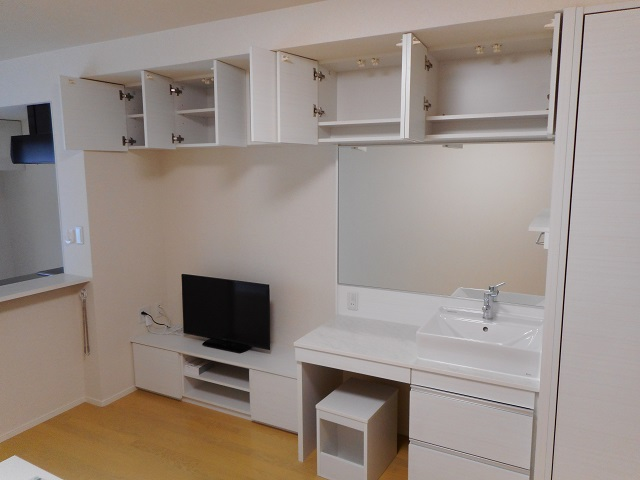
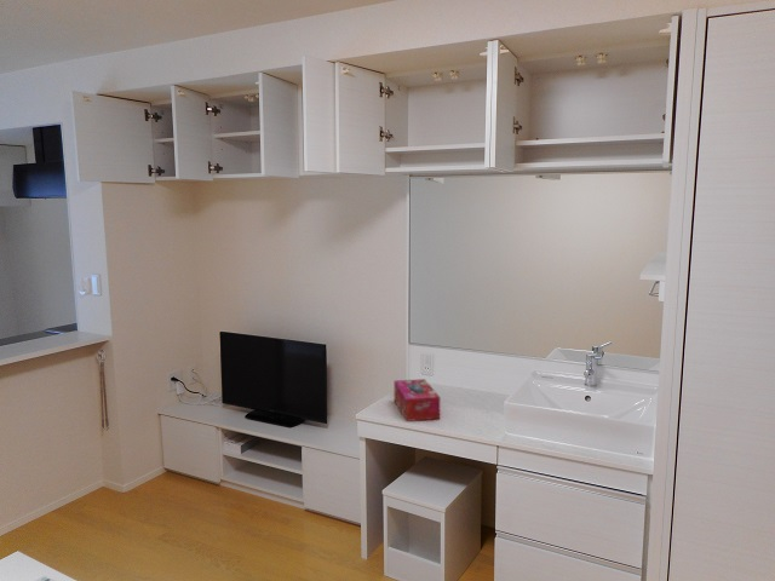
+ tissue box [394,378,441,422]
